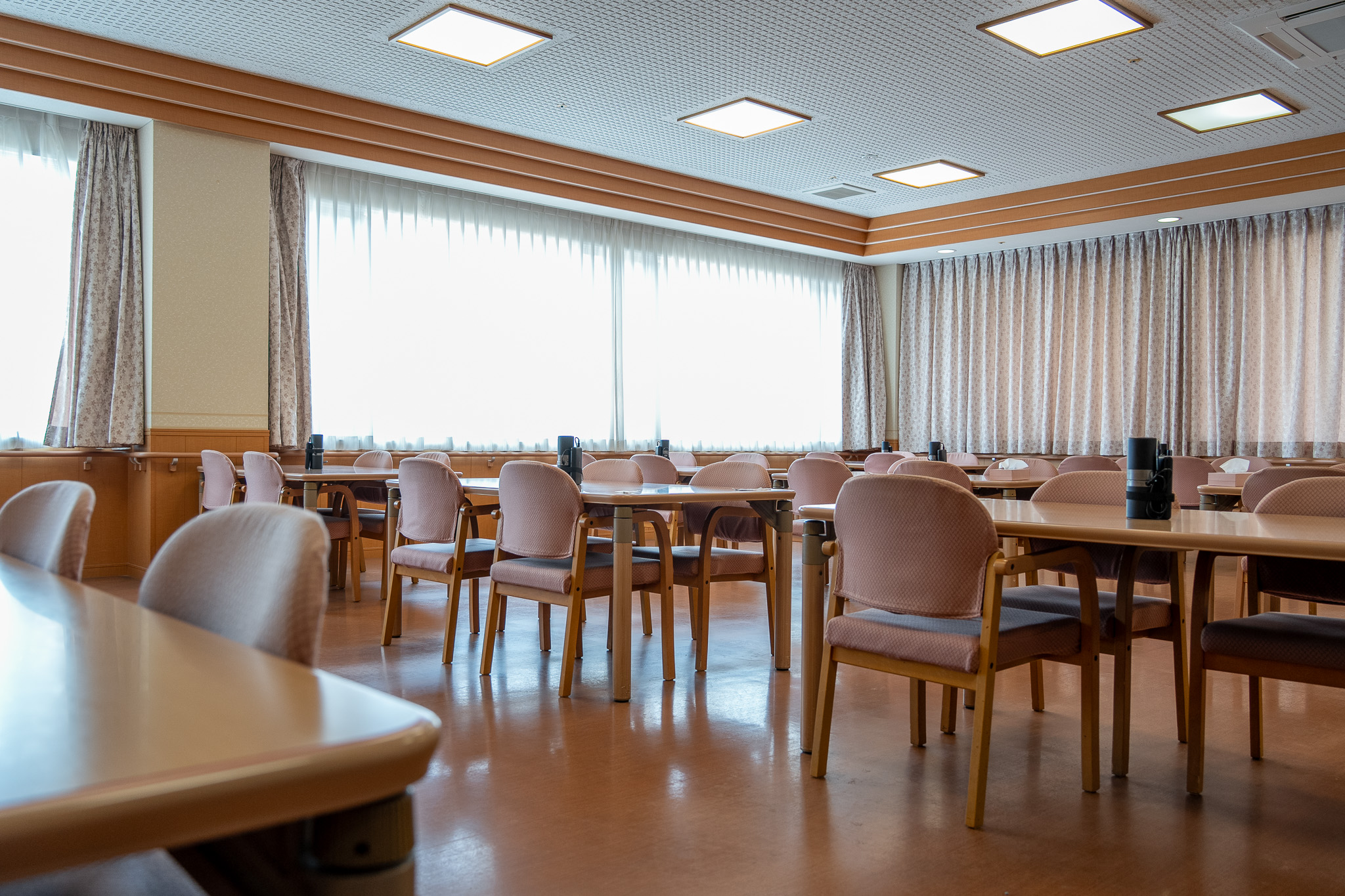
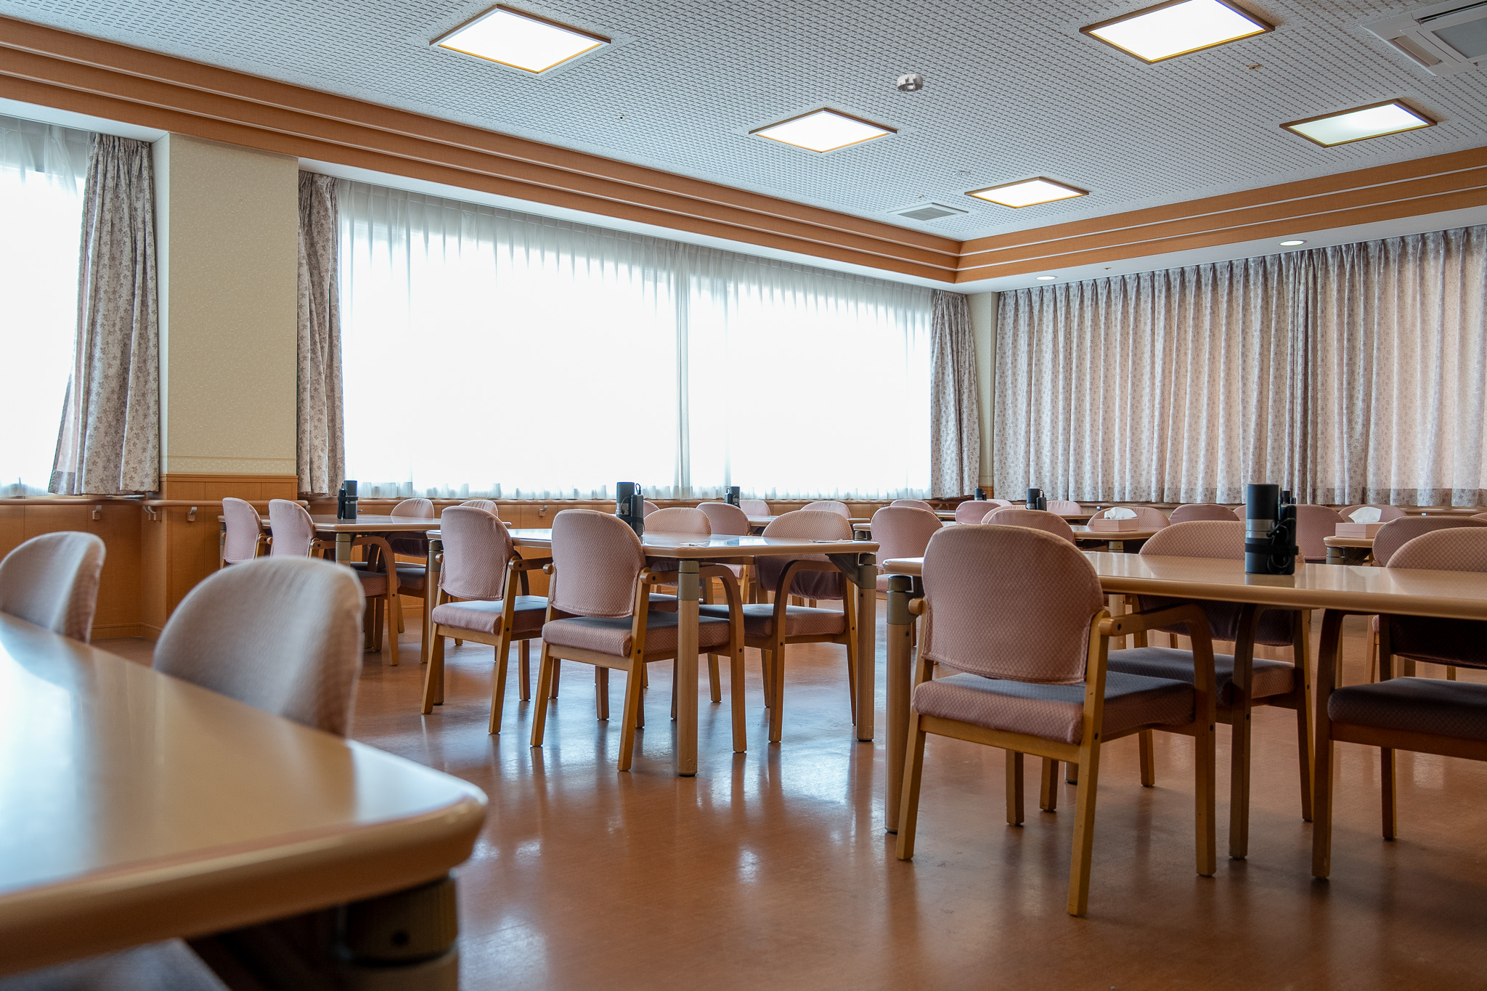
+ smoke detector [897,73,923,92]
